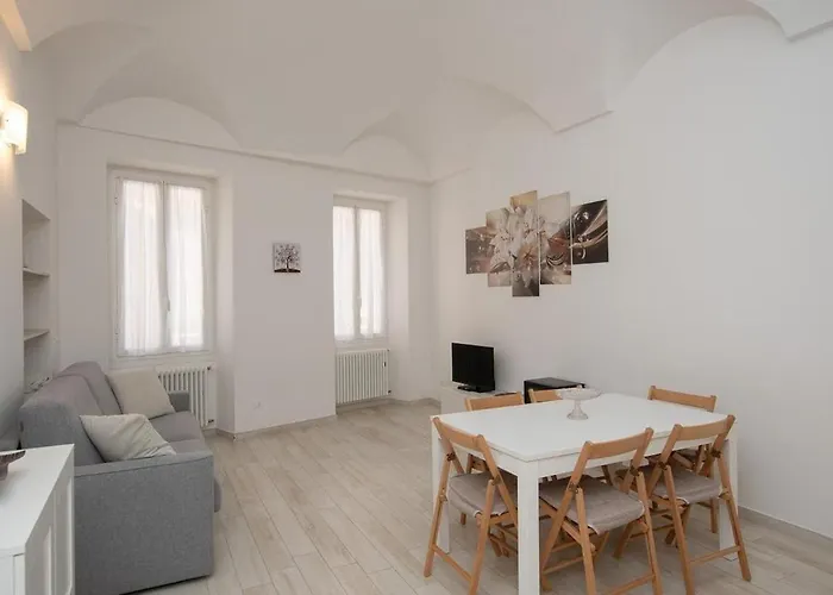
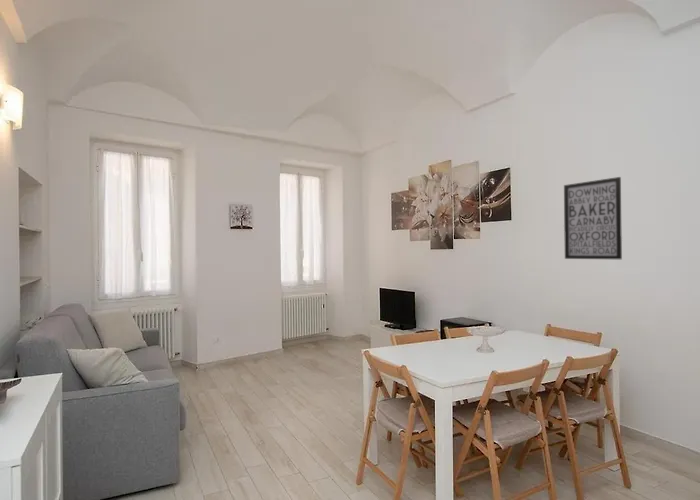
+ wall art [563,176,623,260]
